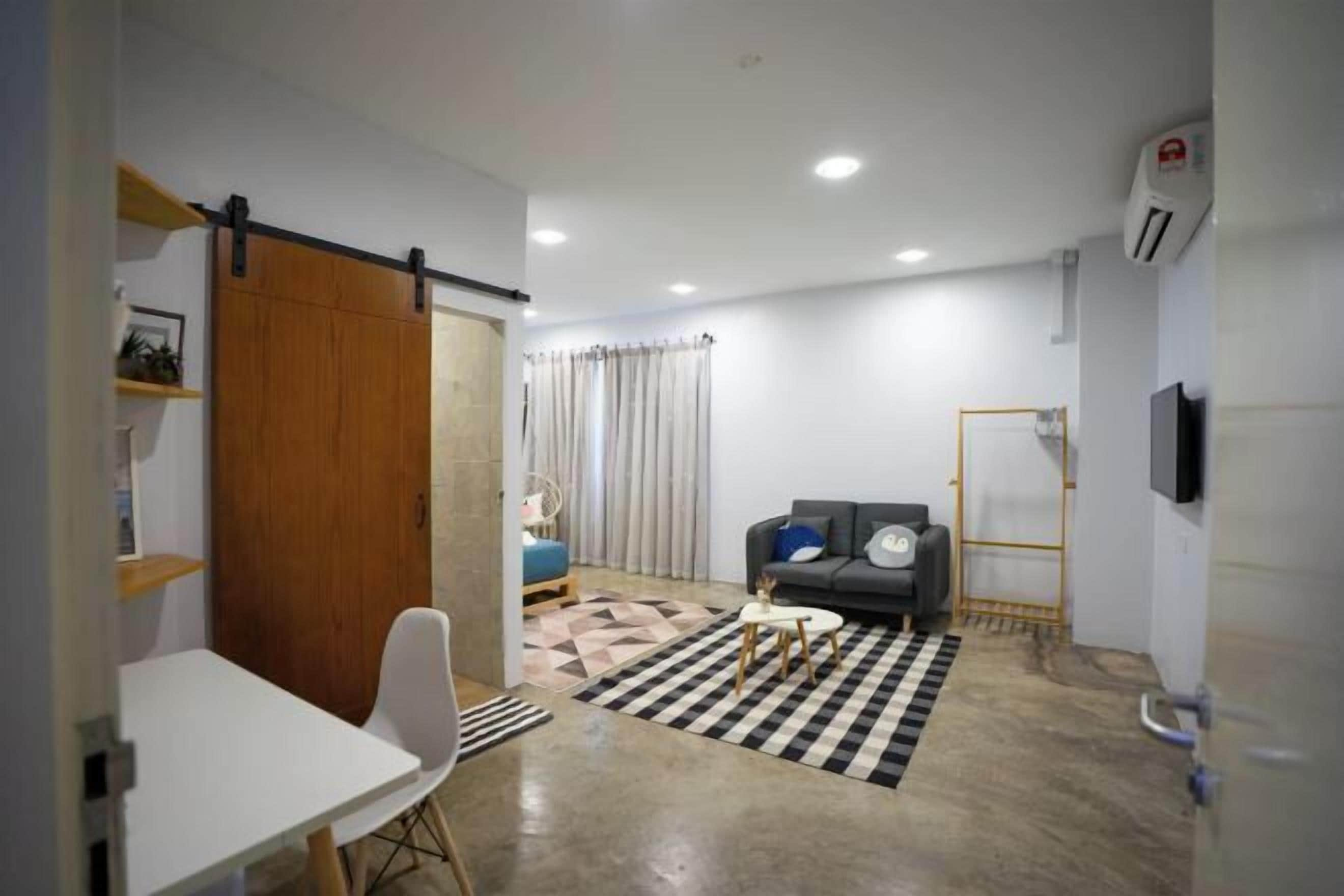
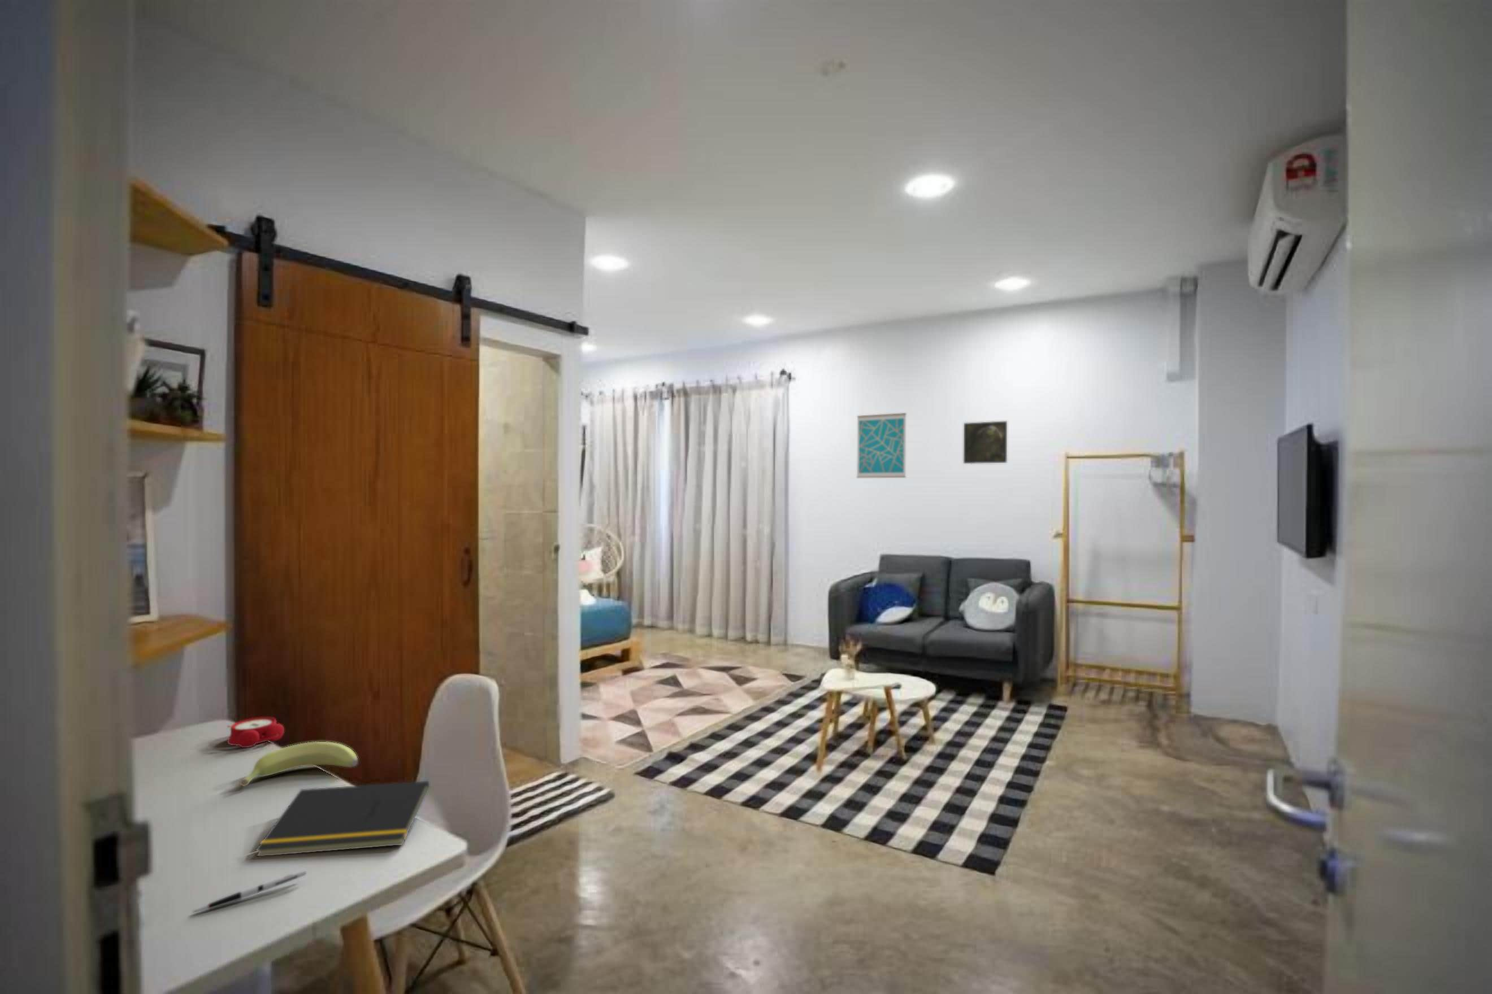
+ wall art [856,413,907,478]
+ notepad [255,781,430,856]
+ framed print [962,420,1008,464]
+ pen [192,871,306,913]
+ alarm clock [226,717,285,749]
+ banana [239,741,359,787]
